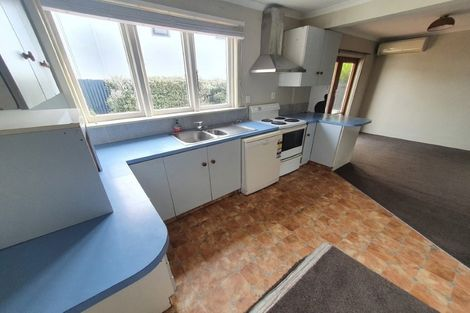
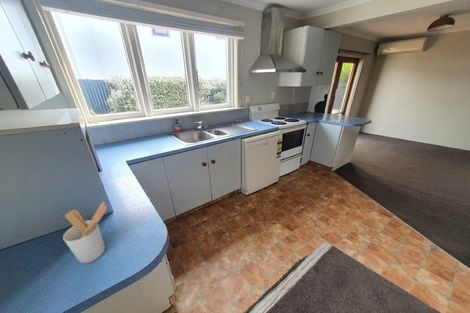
+ utensil holder [62,201,108,264]
